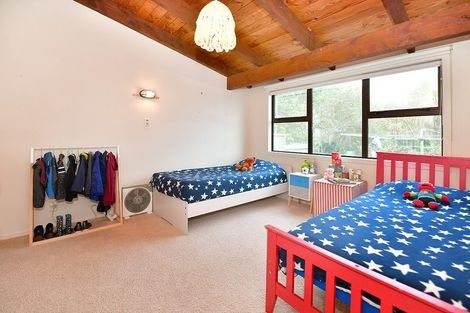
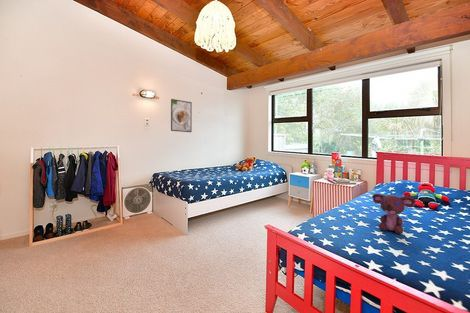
+ teddy bear [371,193,417,235]
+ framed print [170,98,193,133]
